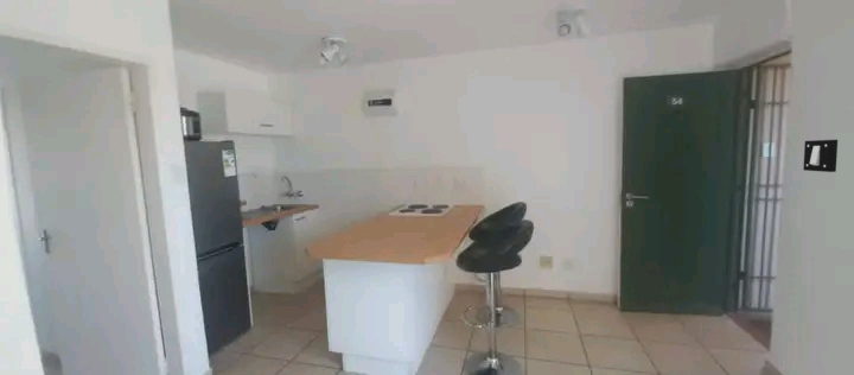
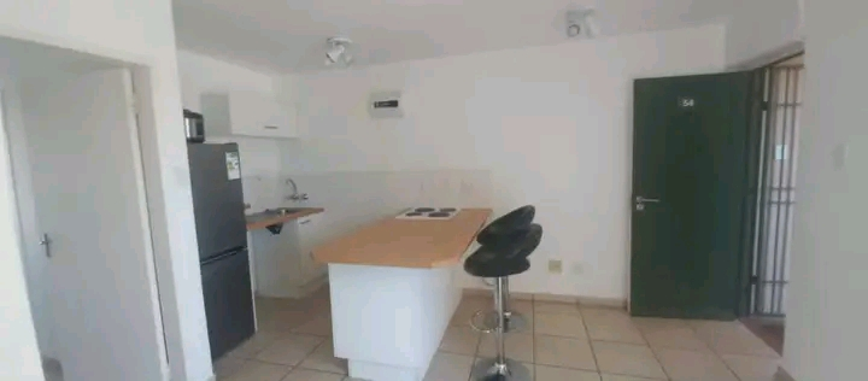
- light switch [802,139,839,173]
